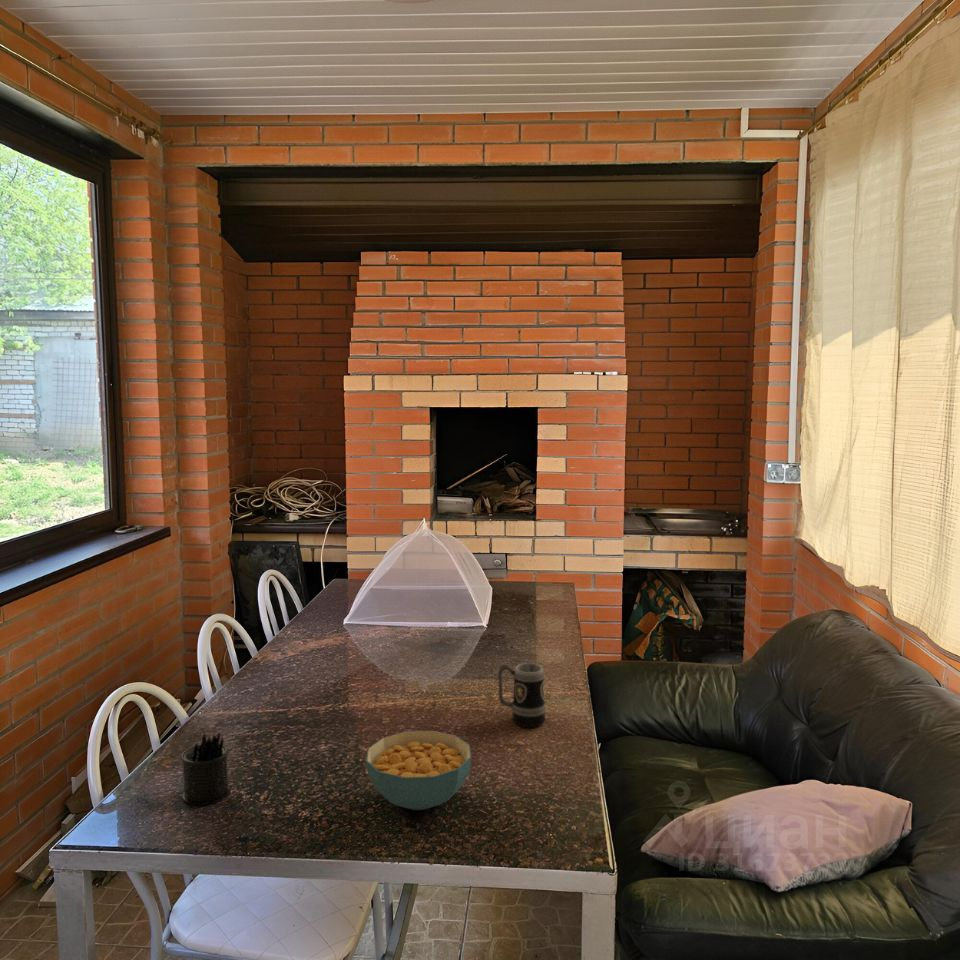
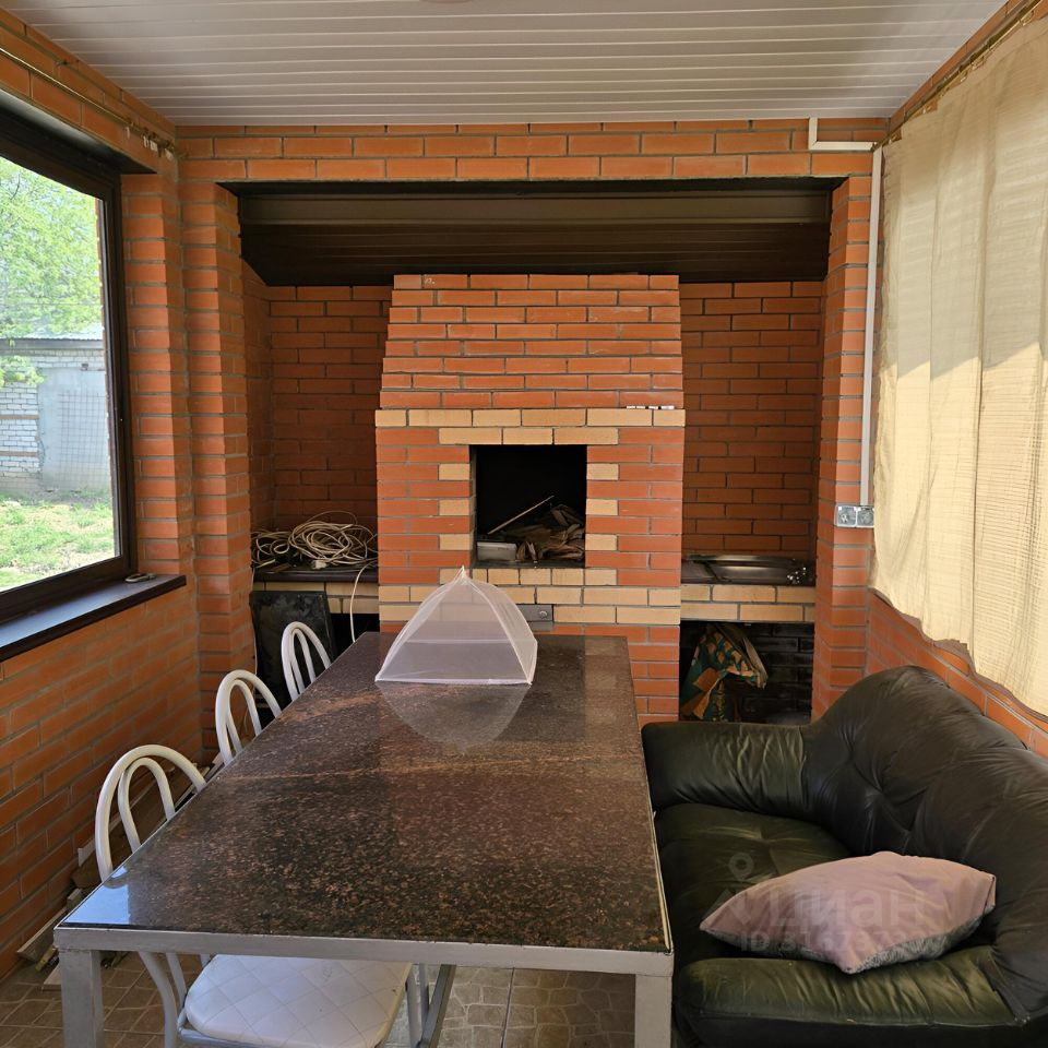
- pen holder [180,732,230,806]
- cereal bowl [365,730,472,811]
- mug [497,662,546,728]
